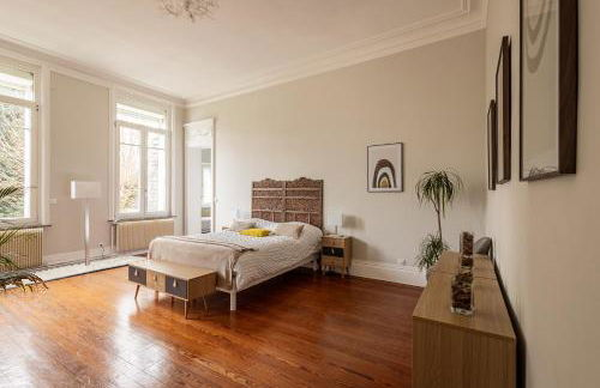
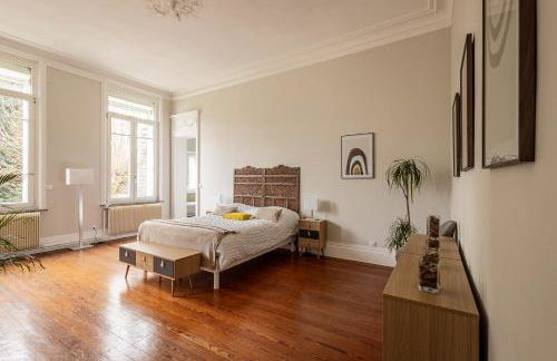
- rug [0,254,148,292]
